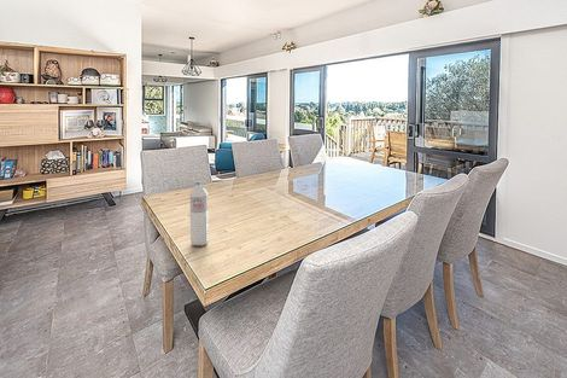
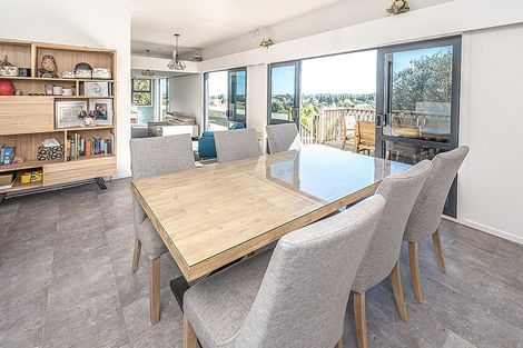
- water bottle [188,181,210,248]
